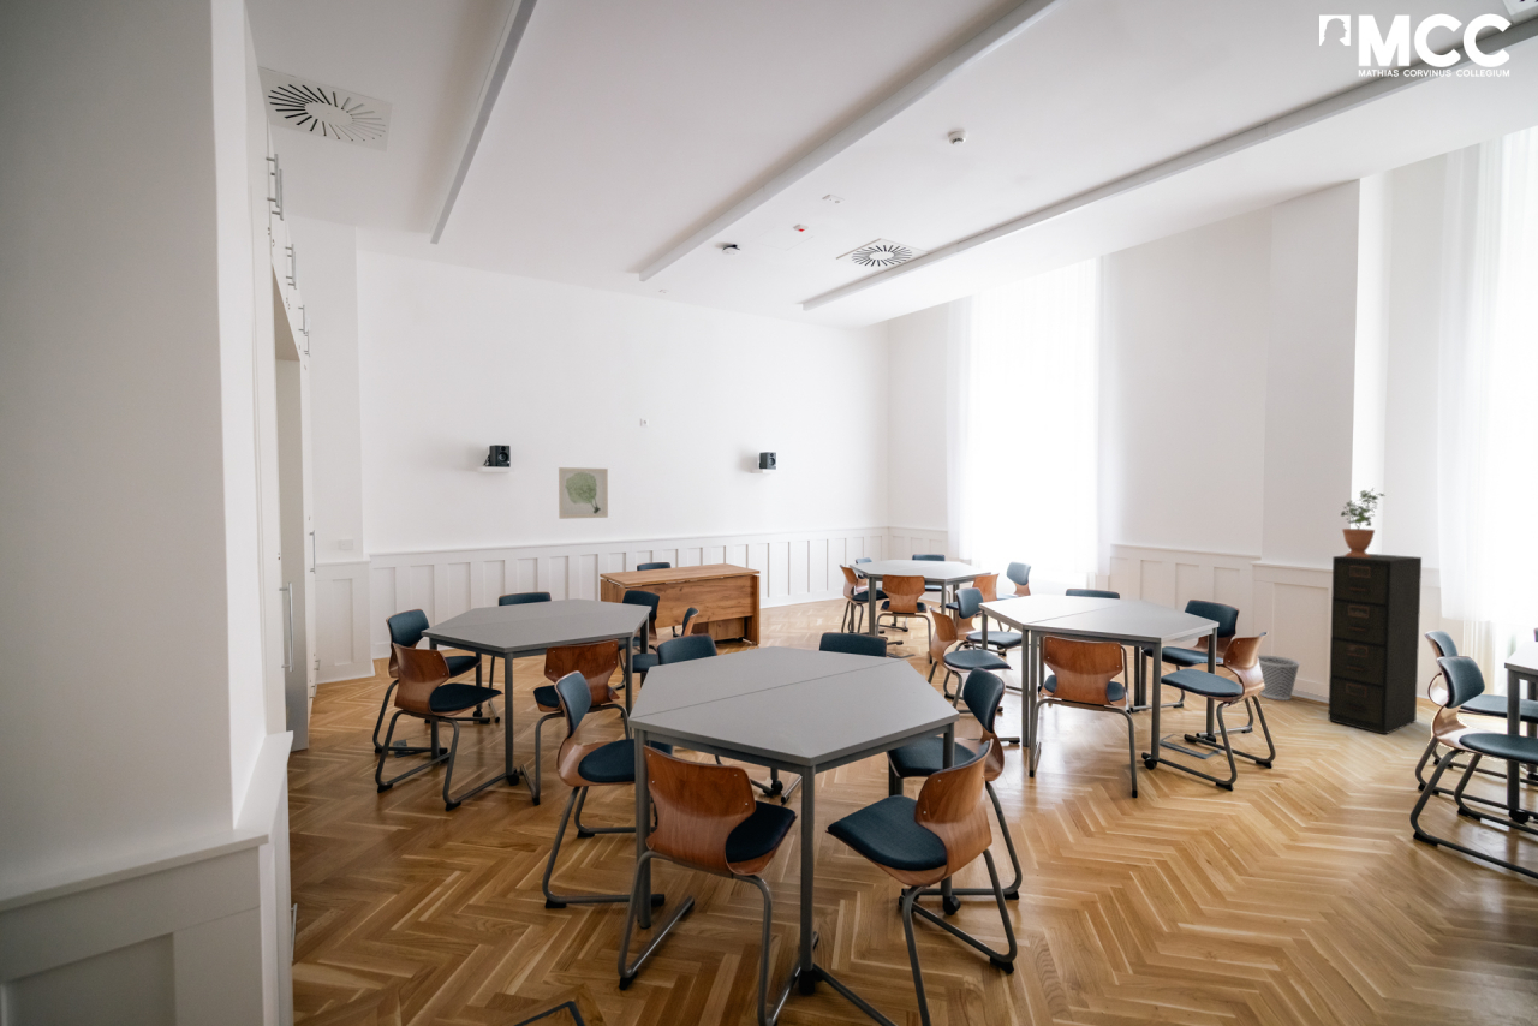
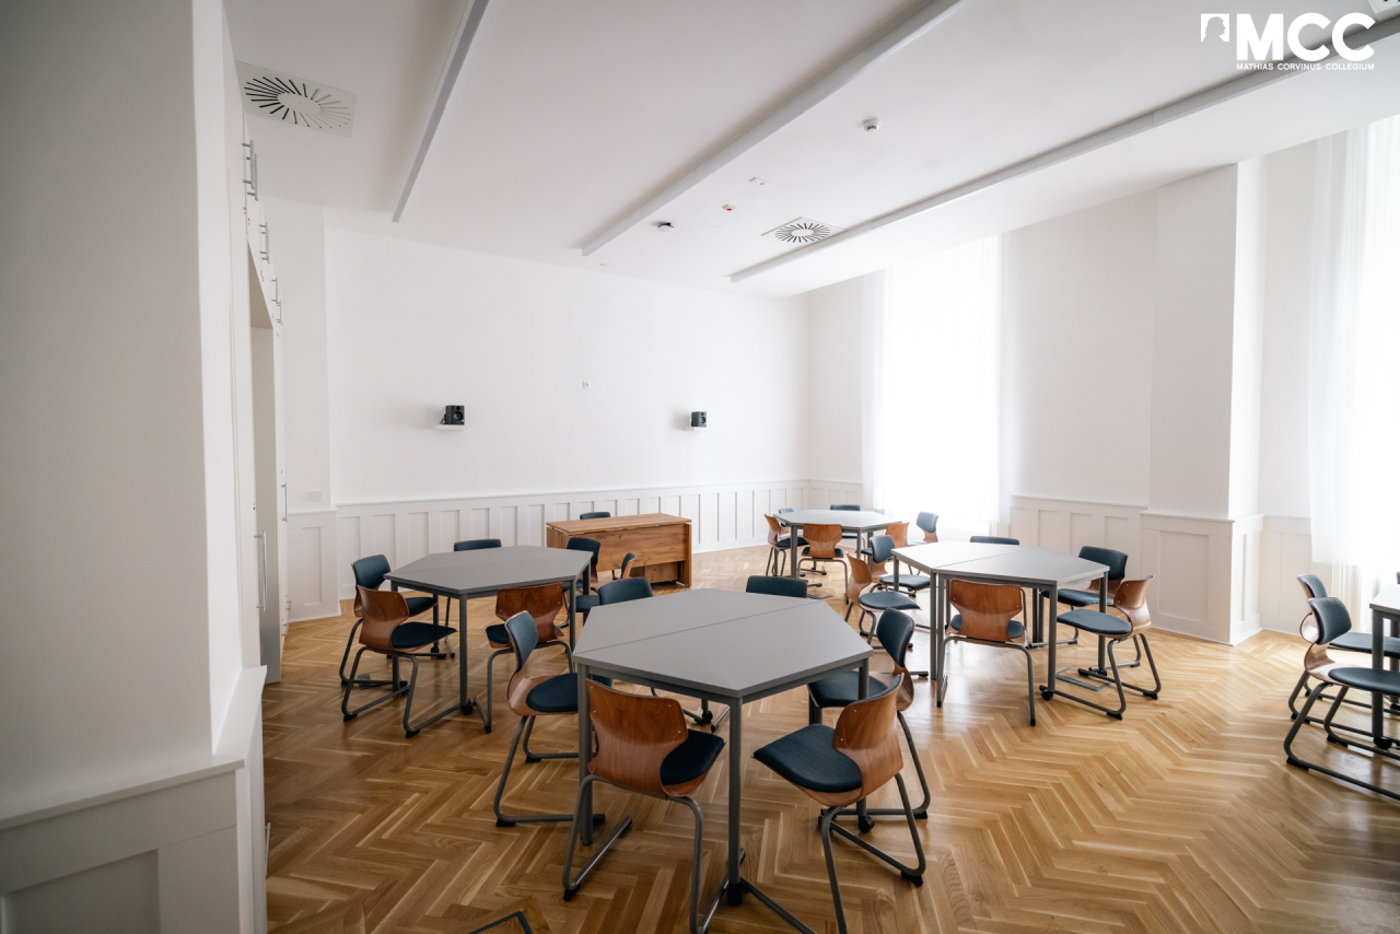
- potted plant [1340,487,1385,557]
- wall art [558,466,609,520]
- wastebasket [1257,655,1301,702]
- filing cabinet [1327,553,1423,736]
